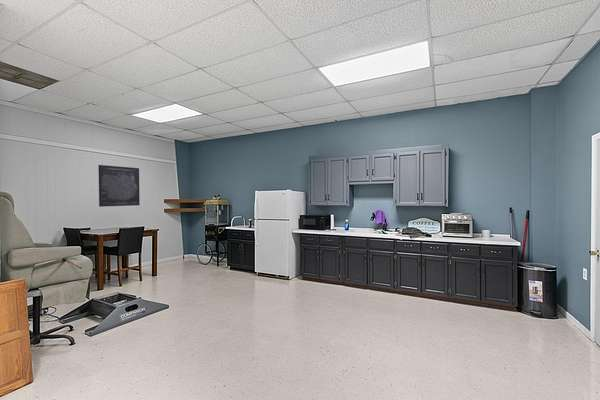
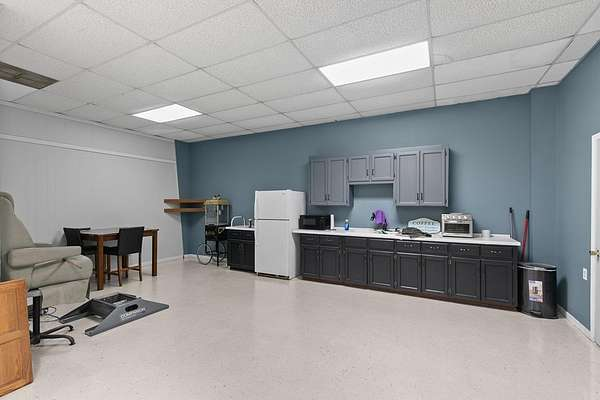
- wall art [97,164,141,208]
